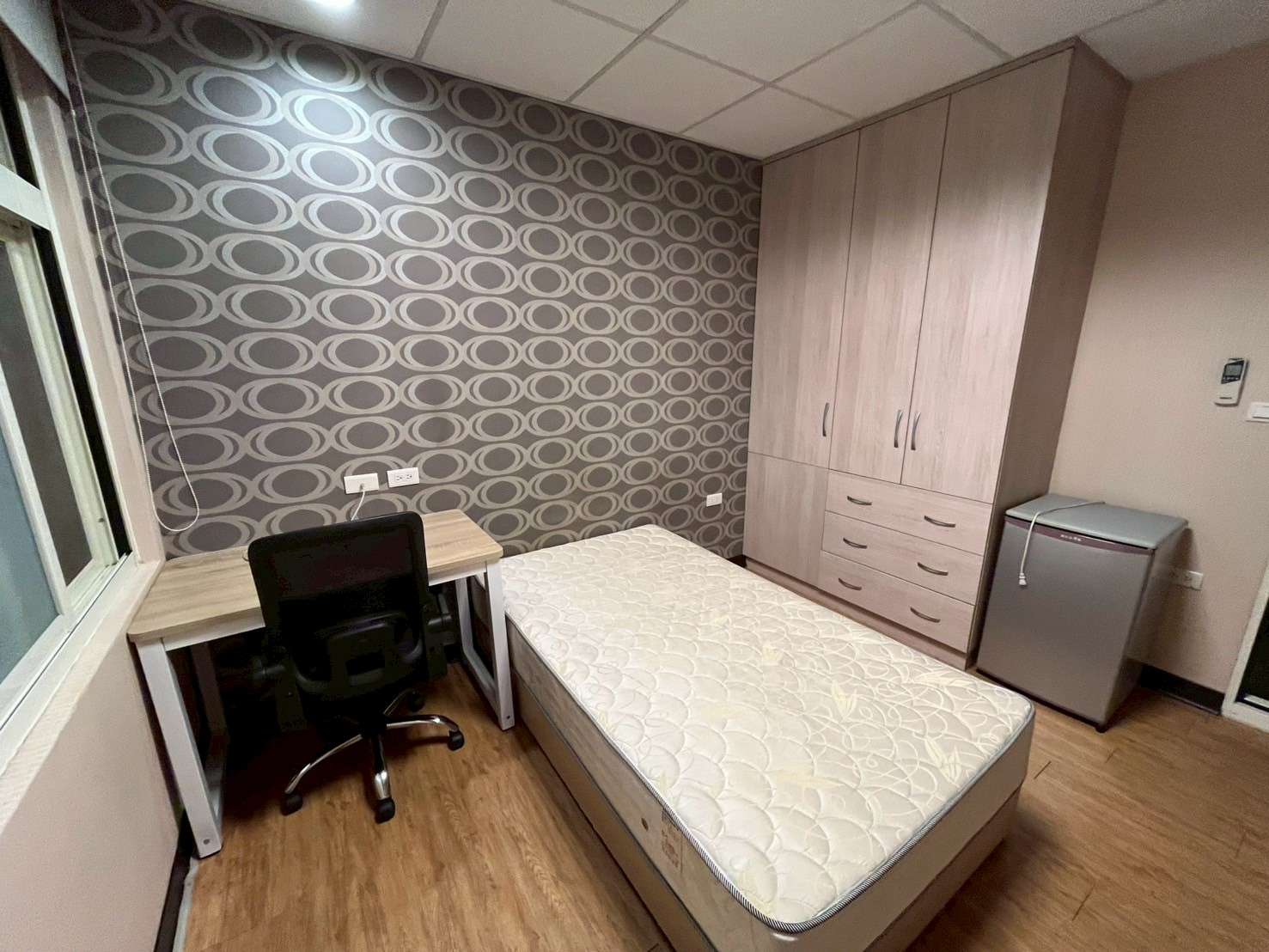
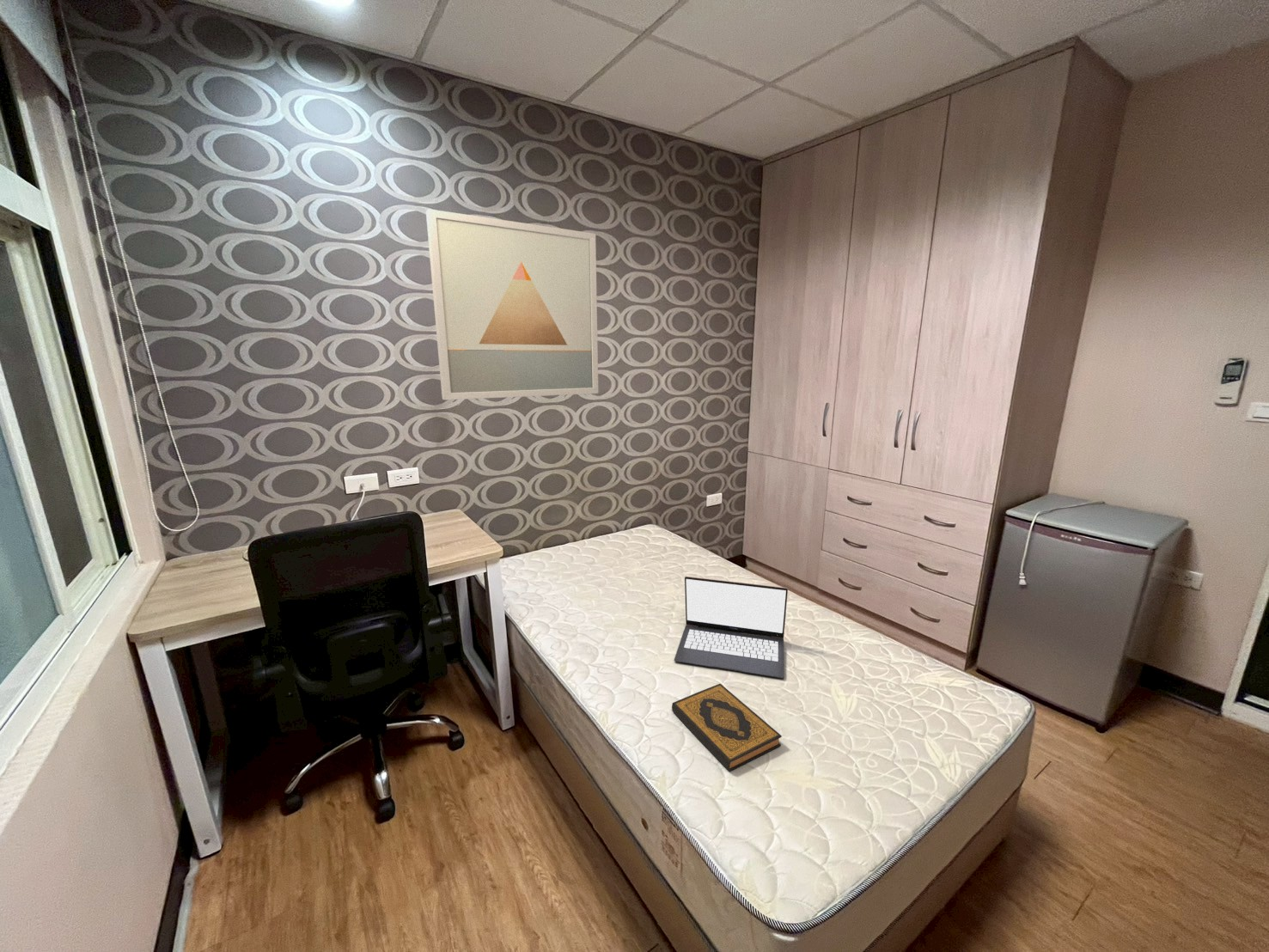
+ laptop [674,576,789,679]
+ hardback book [671,683,783,772]
+ wall art [425,208,599,401]
